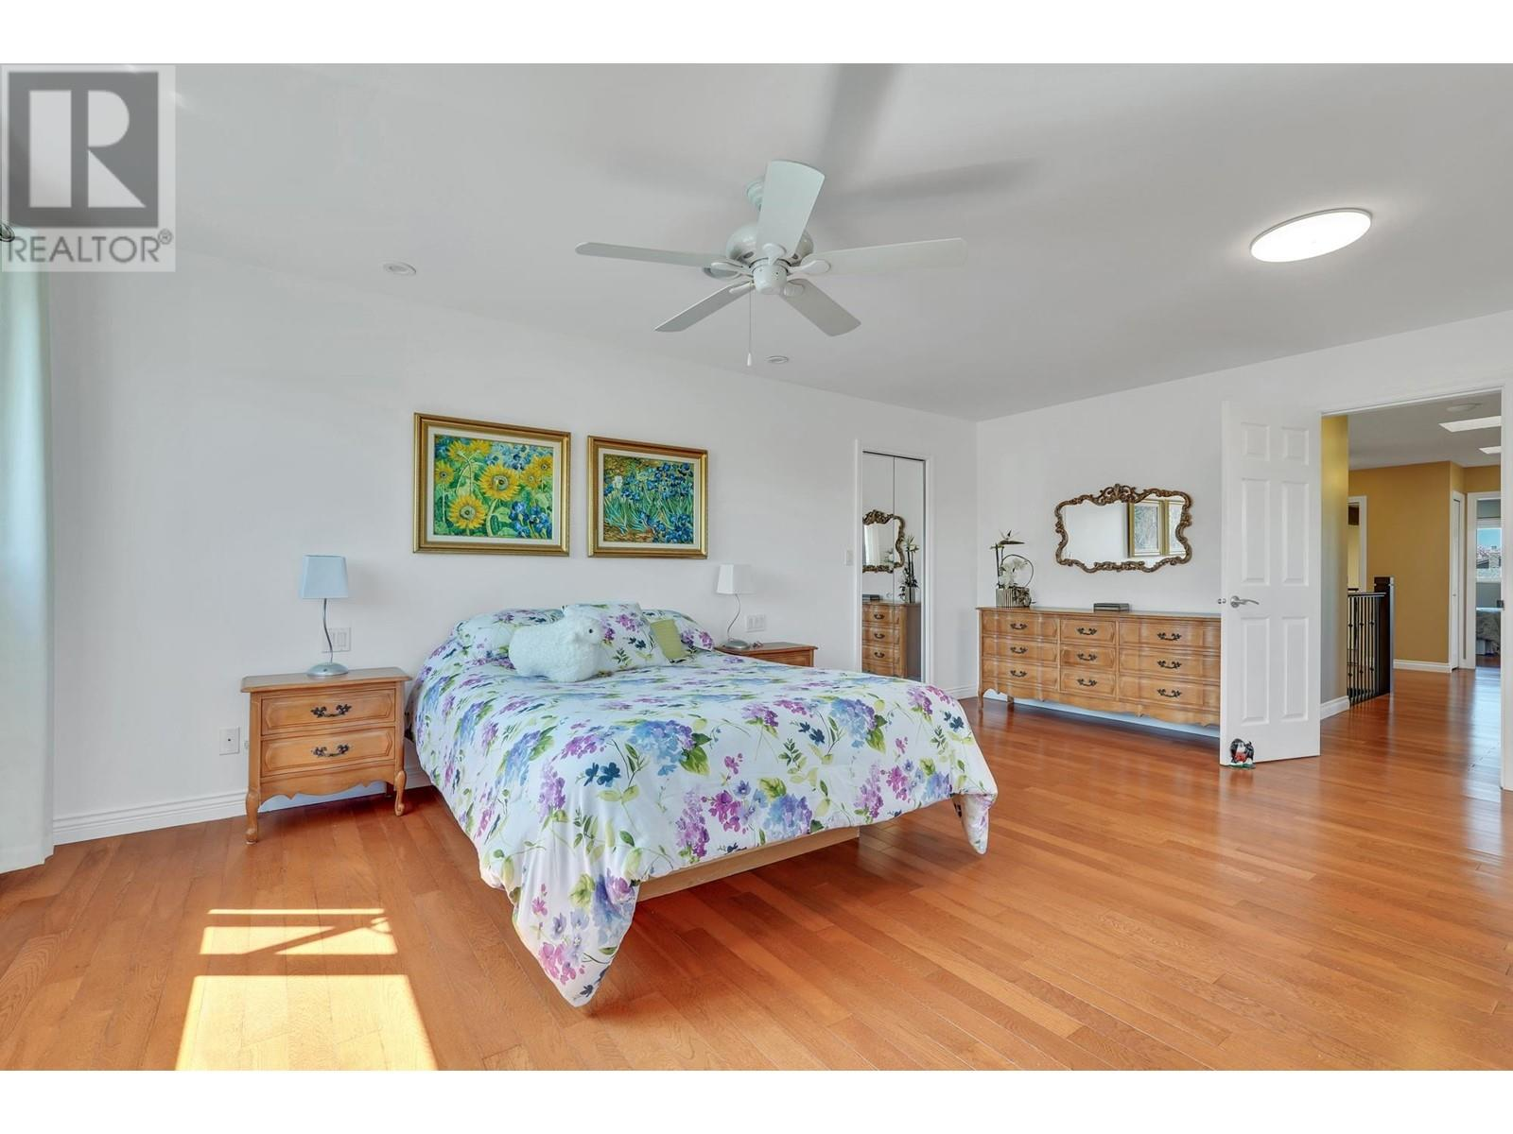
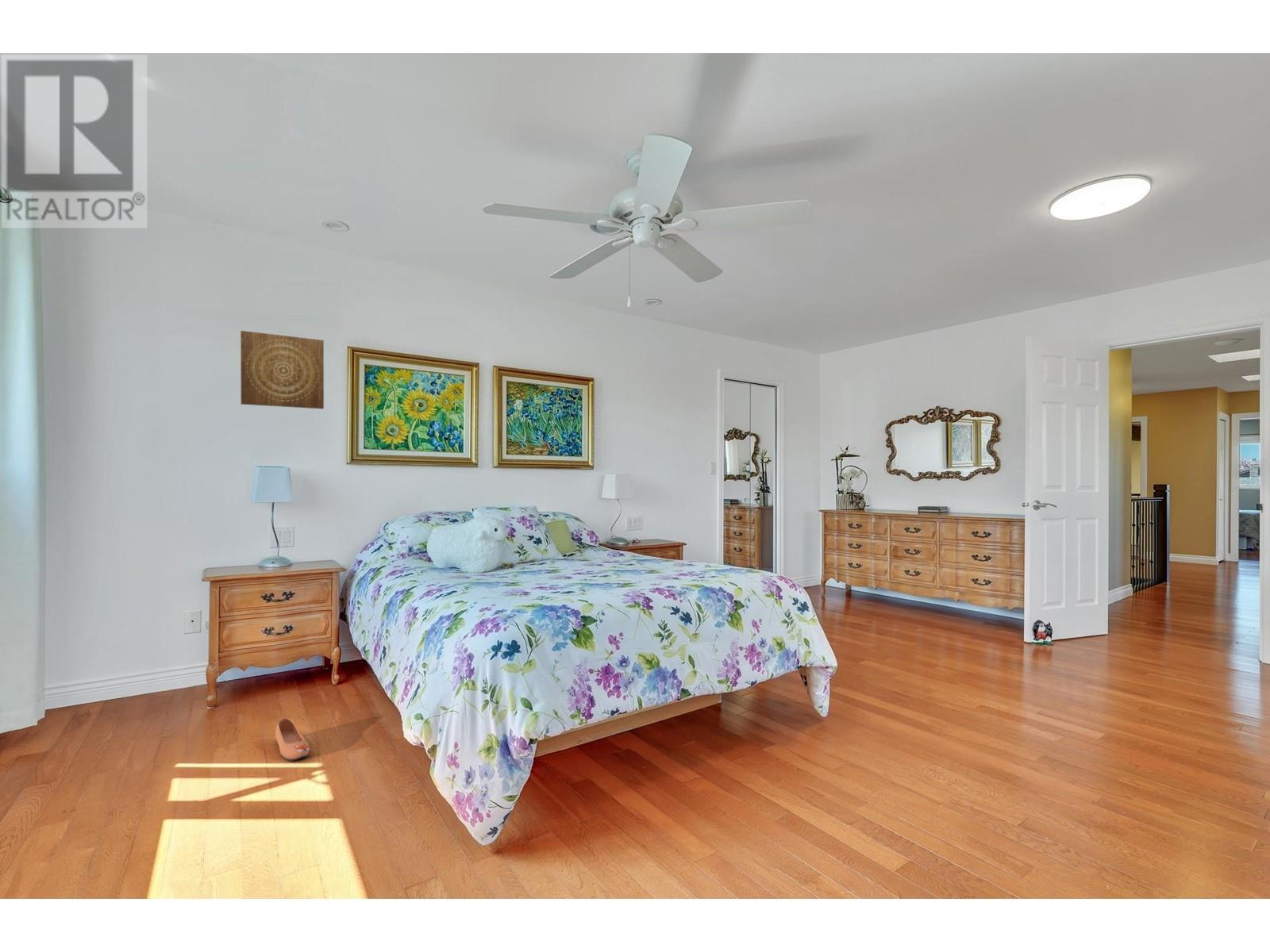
+ shoe [275,717,310,762]
+ wall art [240,330,325,409]
